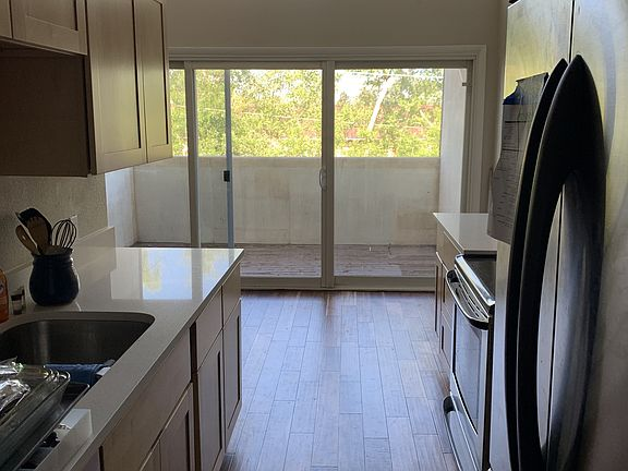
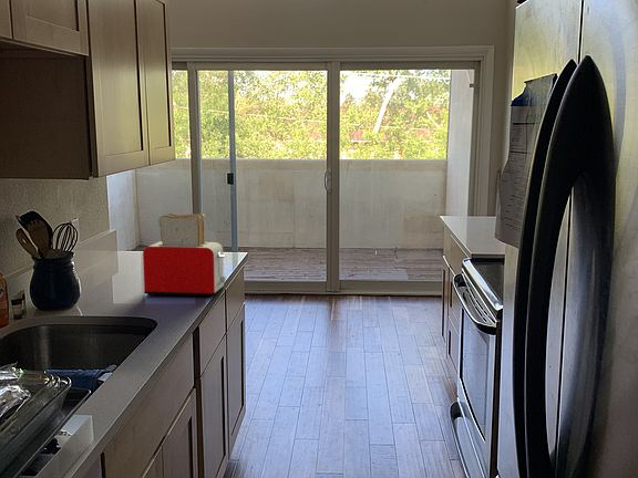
+ toaster [142,212,227,298]
